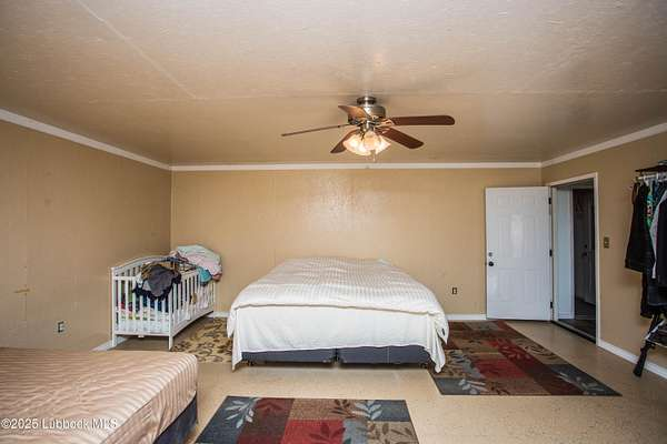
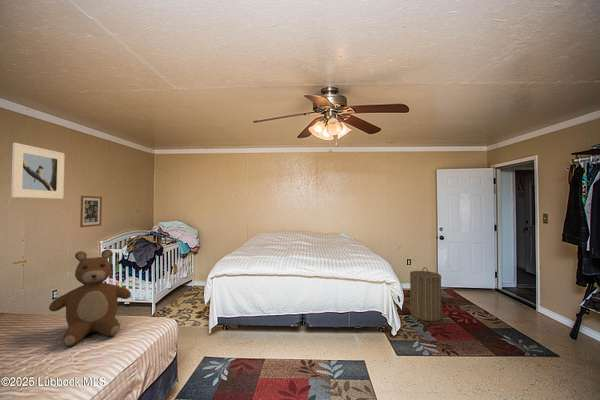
+ laundry hamper [409,266,442,322]
+ wall art [79,195,103,228]
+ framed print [10,142,66,200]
+ bear [48,248,132,347]
